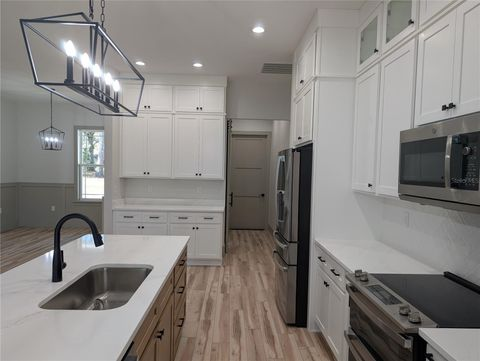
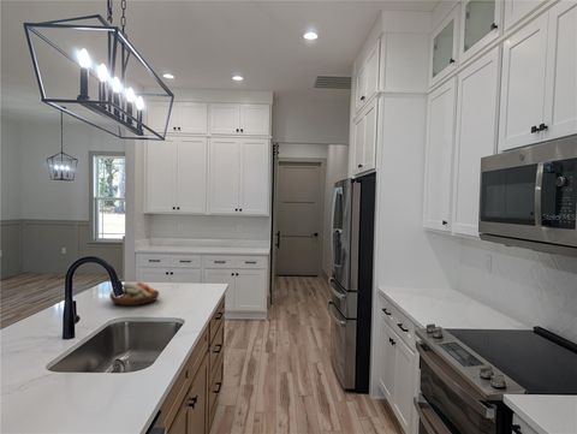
+ fruit bowl [108,281,160,307]
